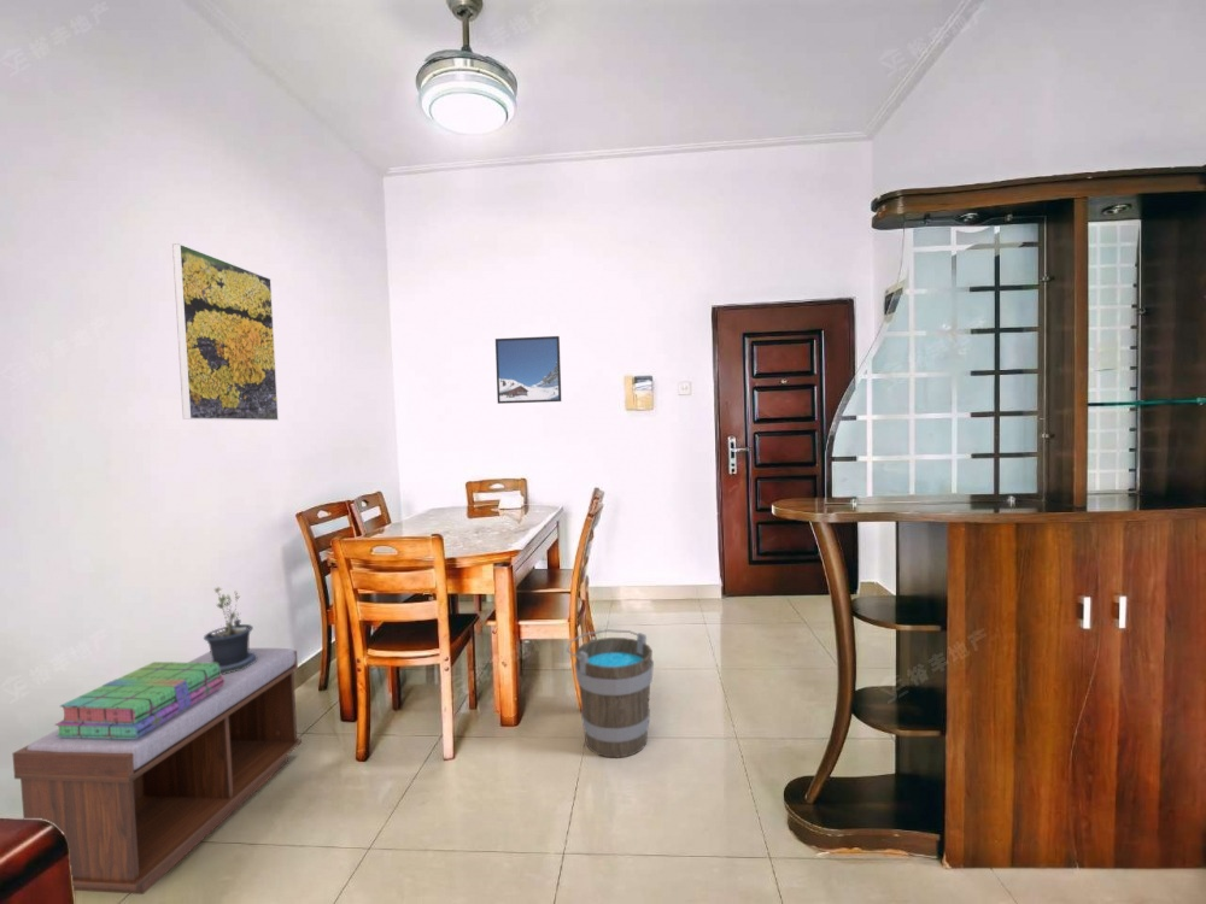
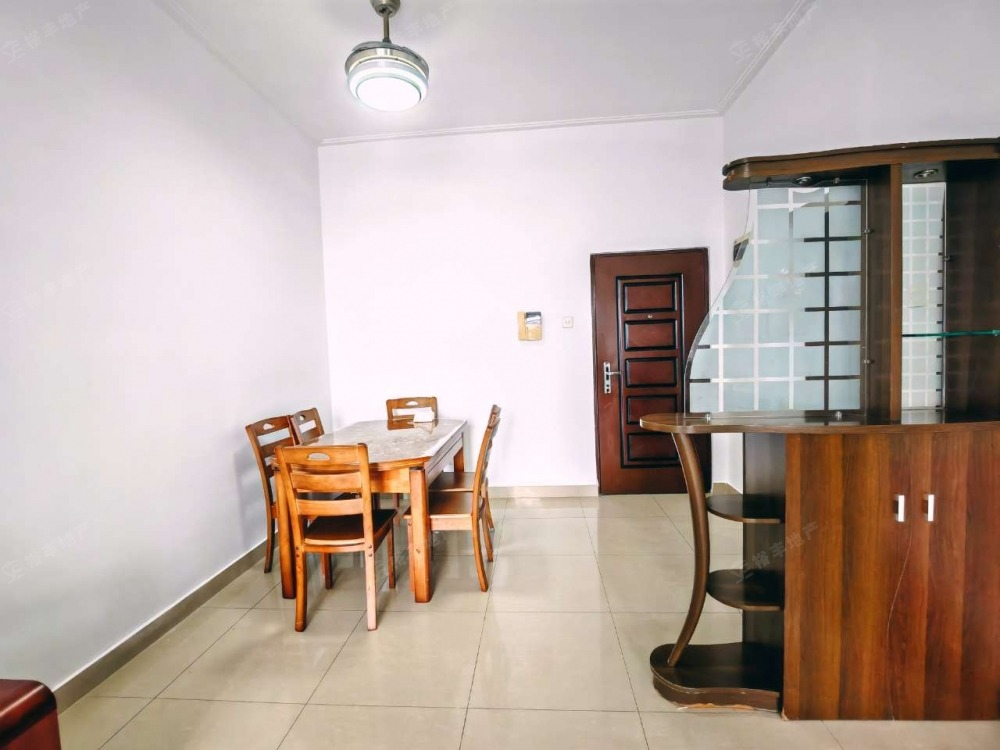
- bench [12,647,303,896]
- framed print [494,335,562,405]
- stack of books [53,661,224,739]
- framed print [171,242,280,422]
- bucket [566,628,655,759]
- potted plant [203,586,257,675]
